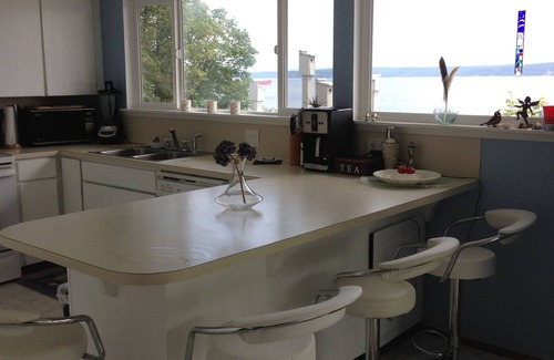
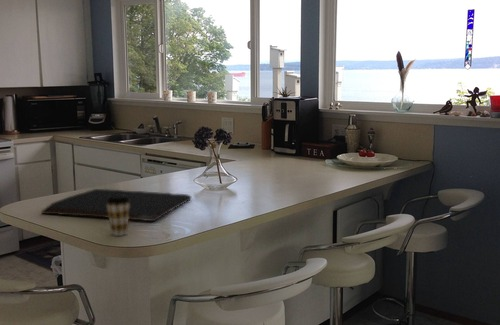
+ coffee cup [106,194,131,237]
+ cutting board [40,188,192,222]
